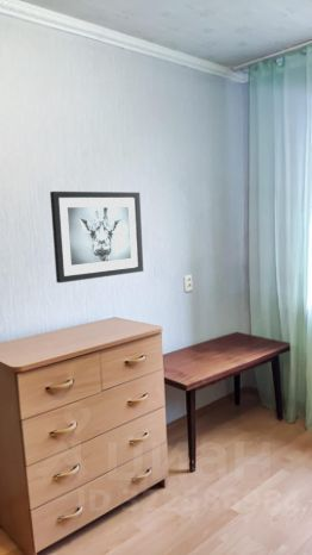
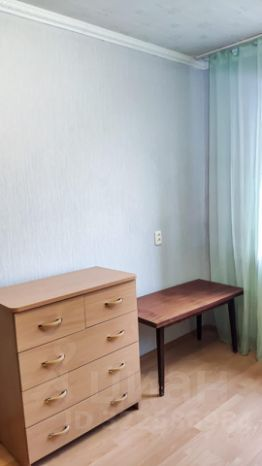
- wall art [49,191,144,283]
